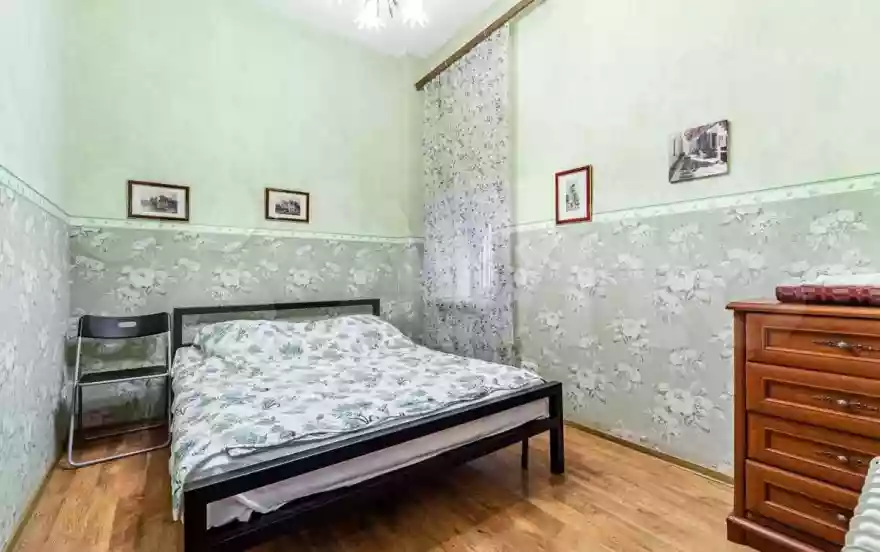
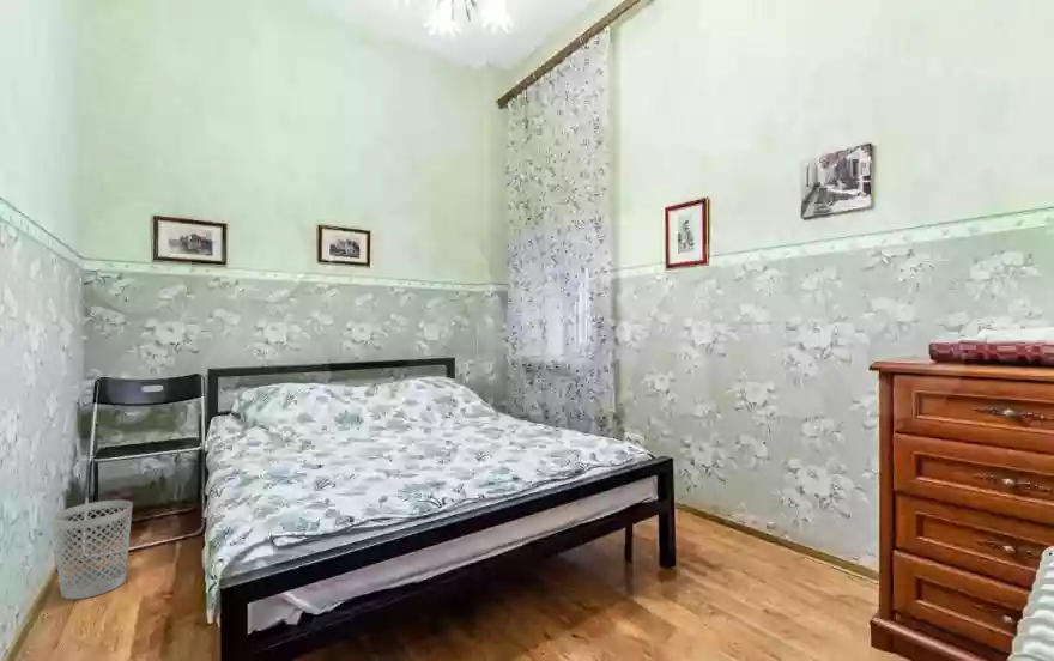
+ wastebasket [50,499,134,600]
